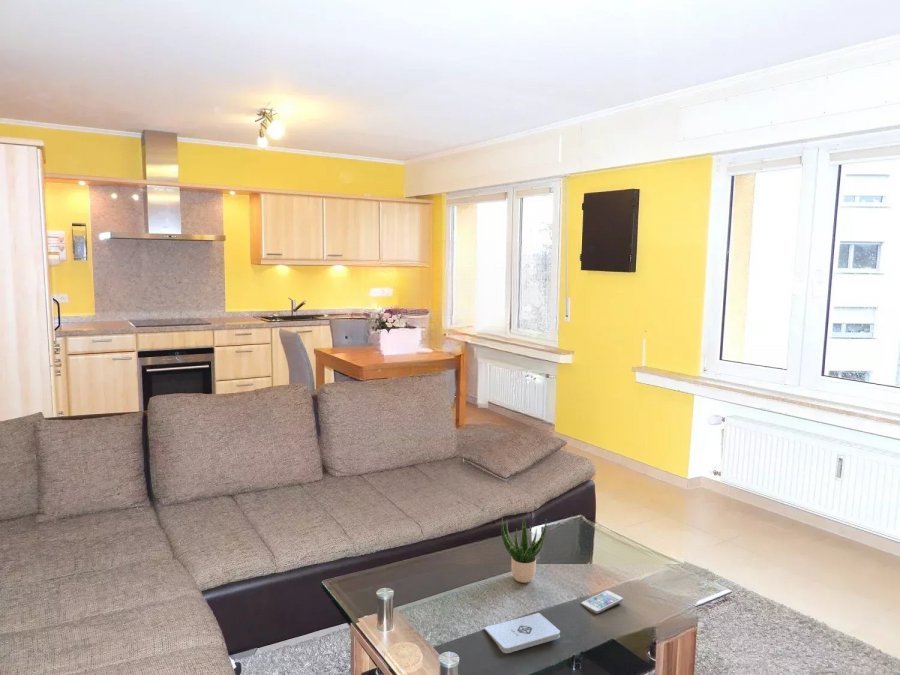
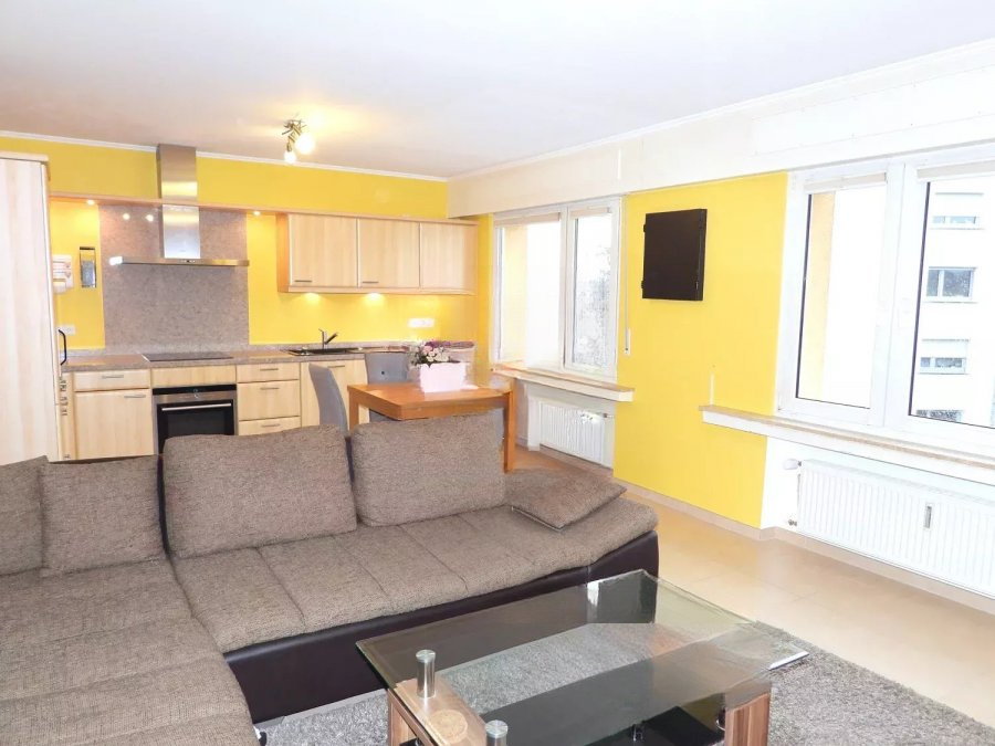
- notepad [483,612,561,654]
- potted plant [500,514,547,584]
- smartphone [580,589,624,615]
